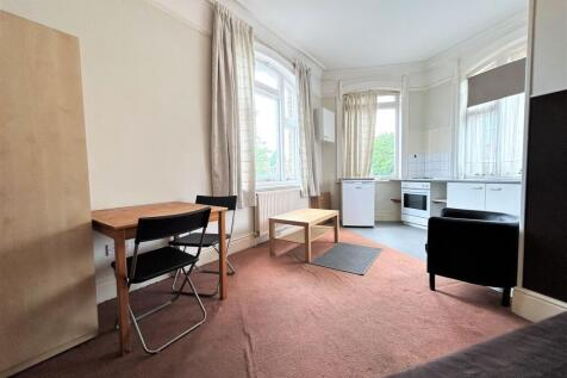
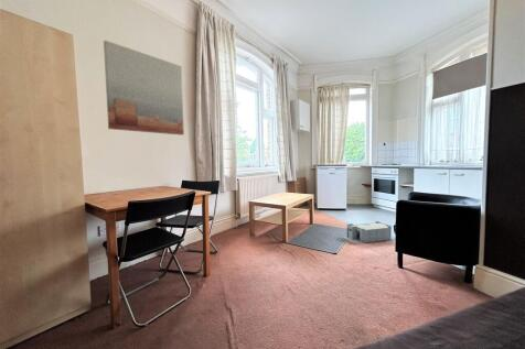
+ storage bin [342,220,395,244]
+ wall art [103,40,185,137]
